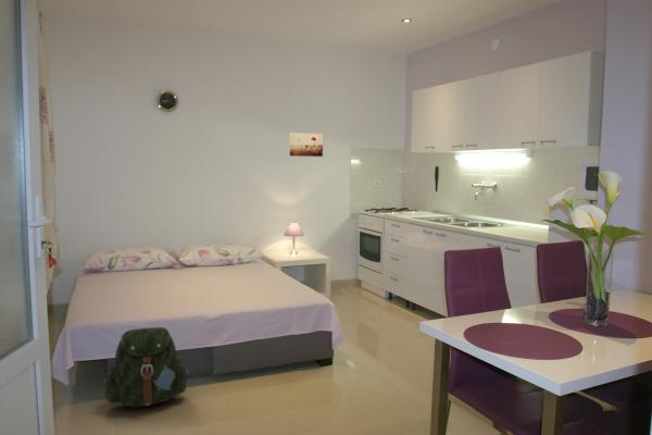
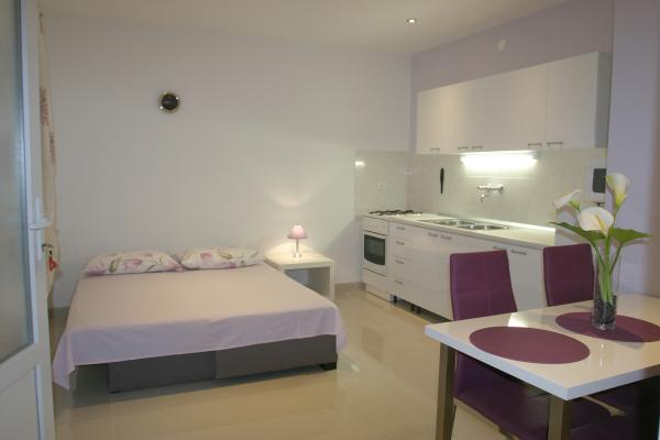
- wall art [289,132,324,158]
- backpack [103,326,190,408]
